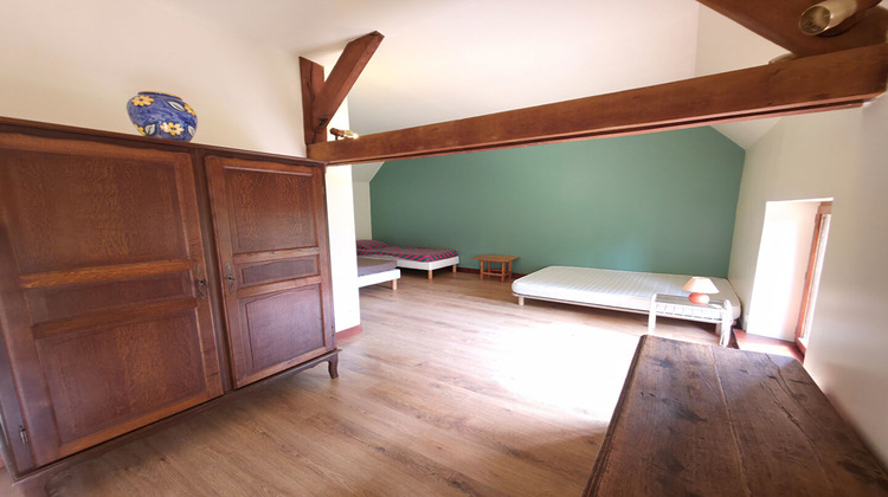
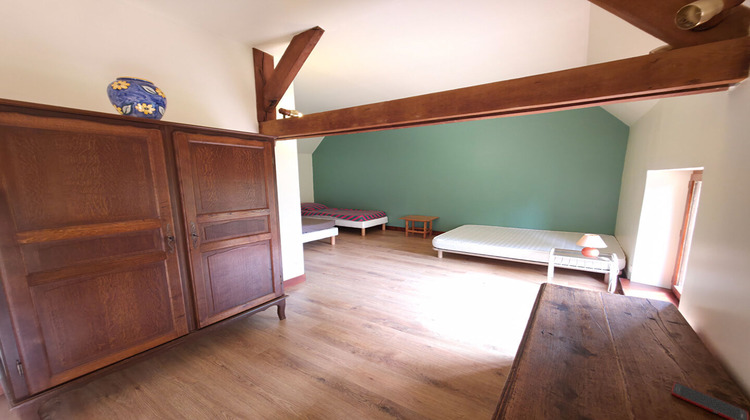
+ cell phone [670,381,750,420]
